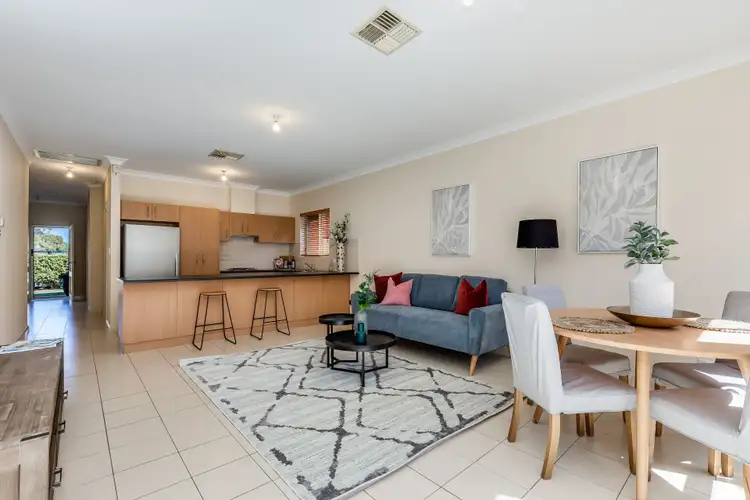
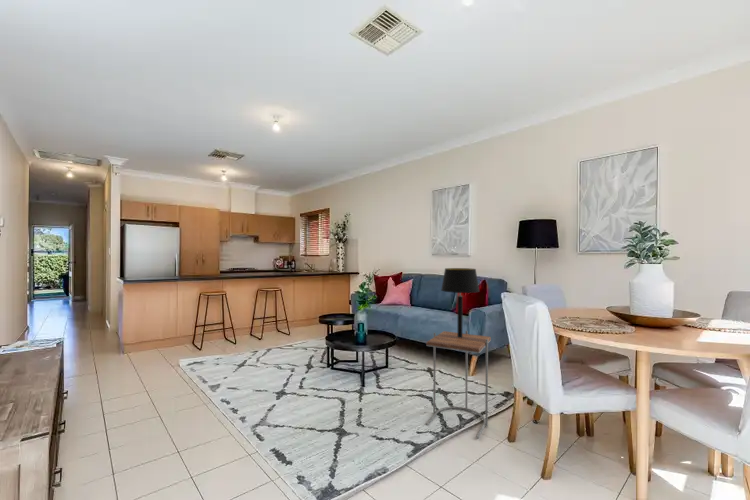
+ table lamp [440,267,481,338]
+ side table [425,330,492,440]
